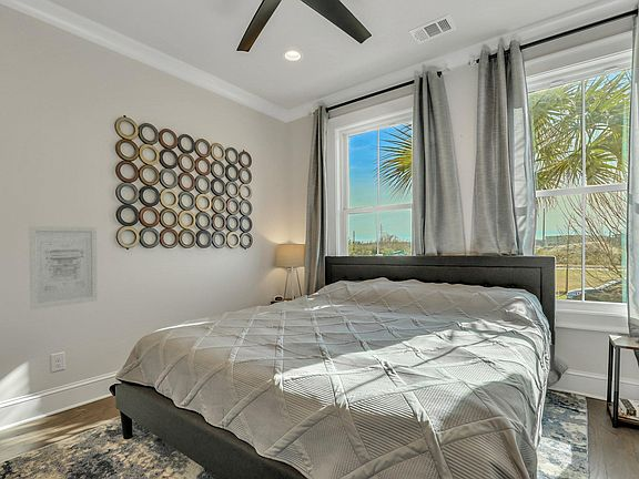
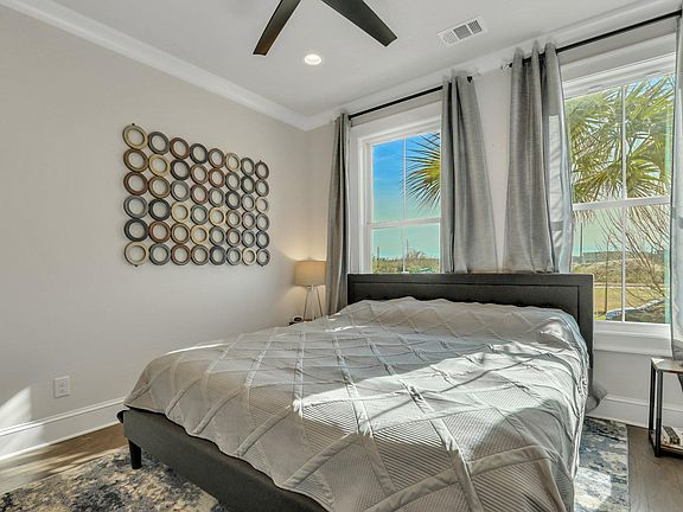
- wall art [29,225,99,310]
